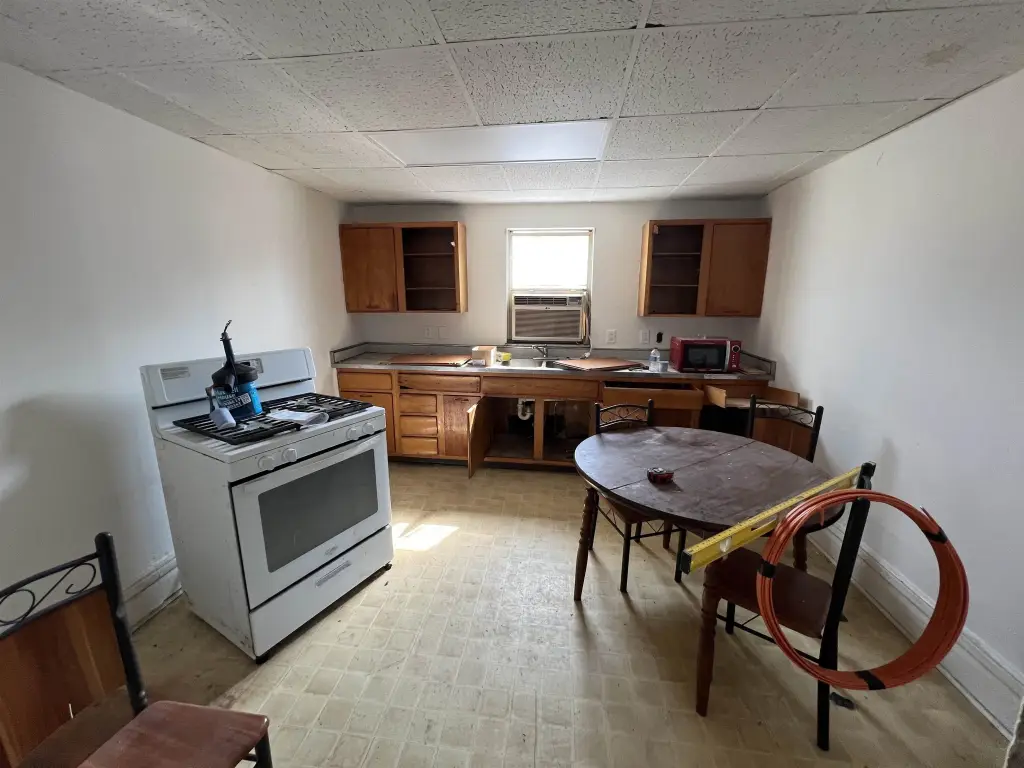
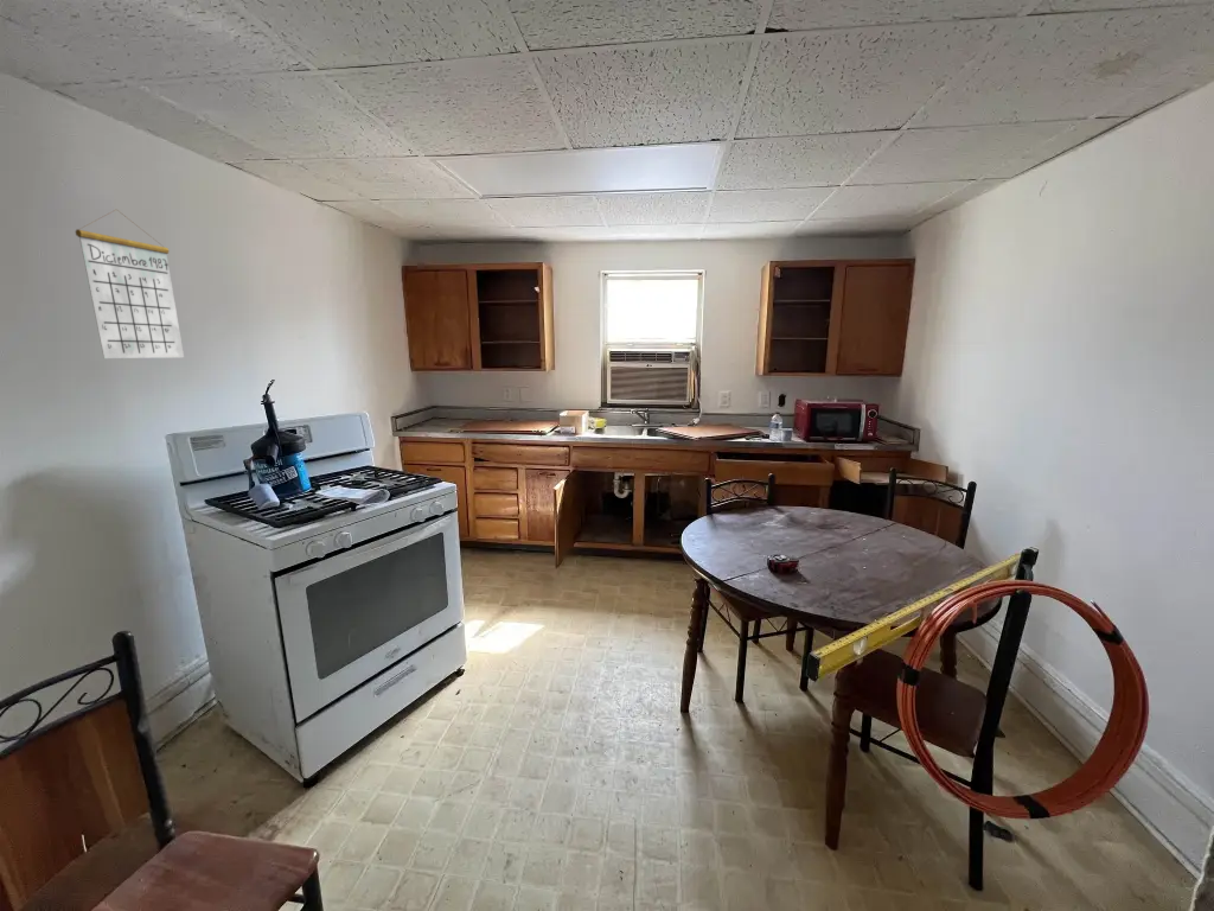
+ calendar [75,208,185,359]
